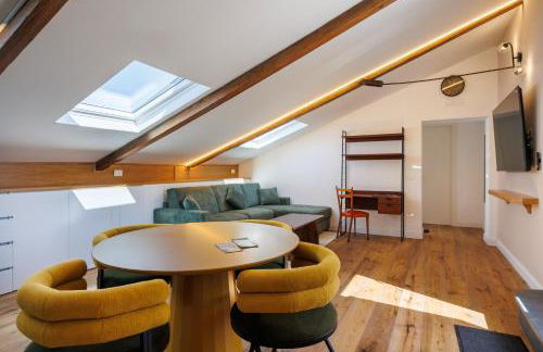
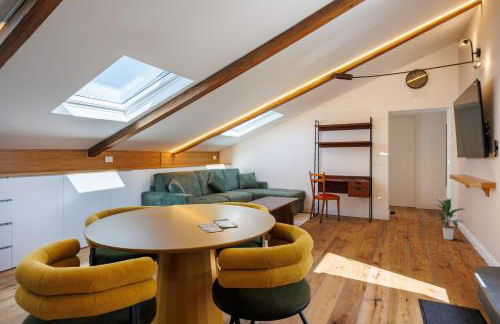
+ indoor plant [427,197,465,241]
